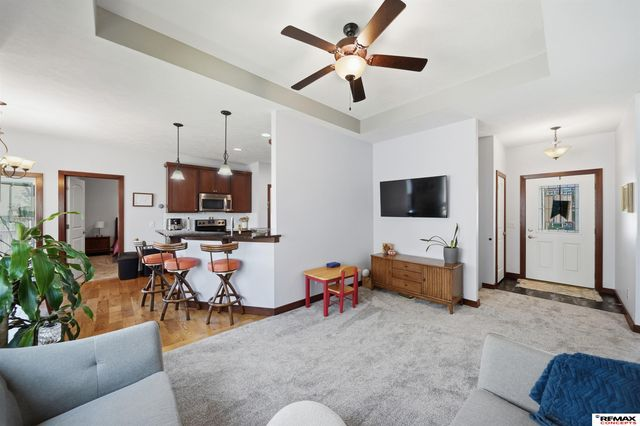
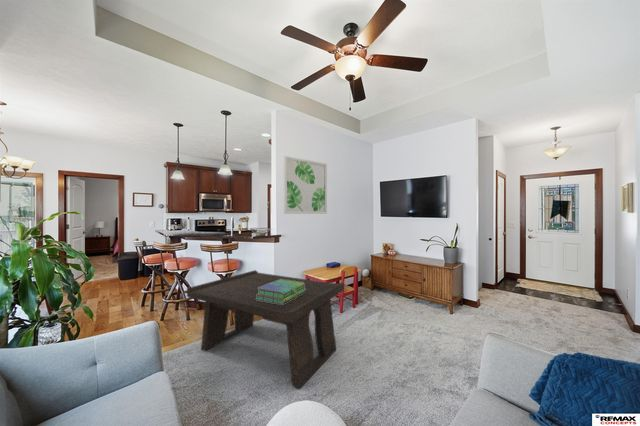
+ stack of books [256,279,306,304]
+ wall art [283,155,328,215]
+ coffee table [186,269,345,390]
